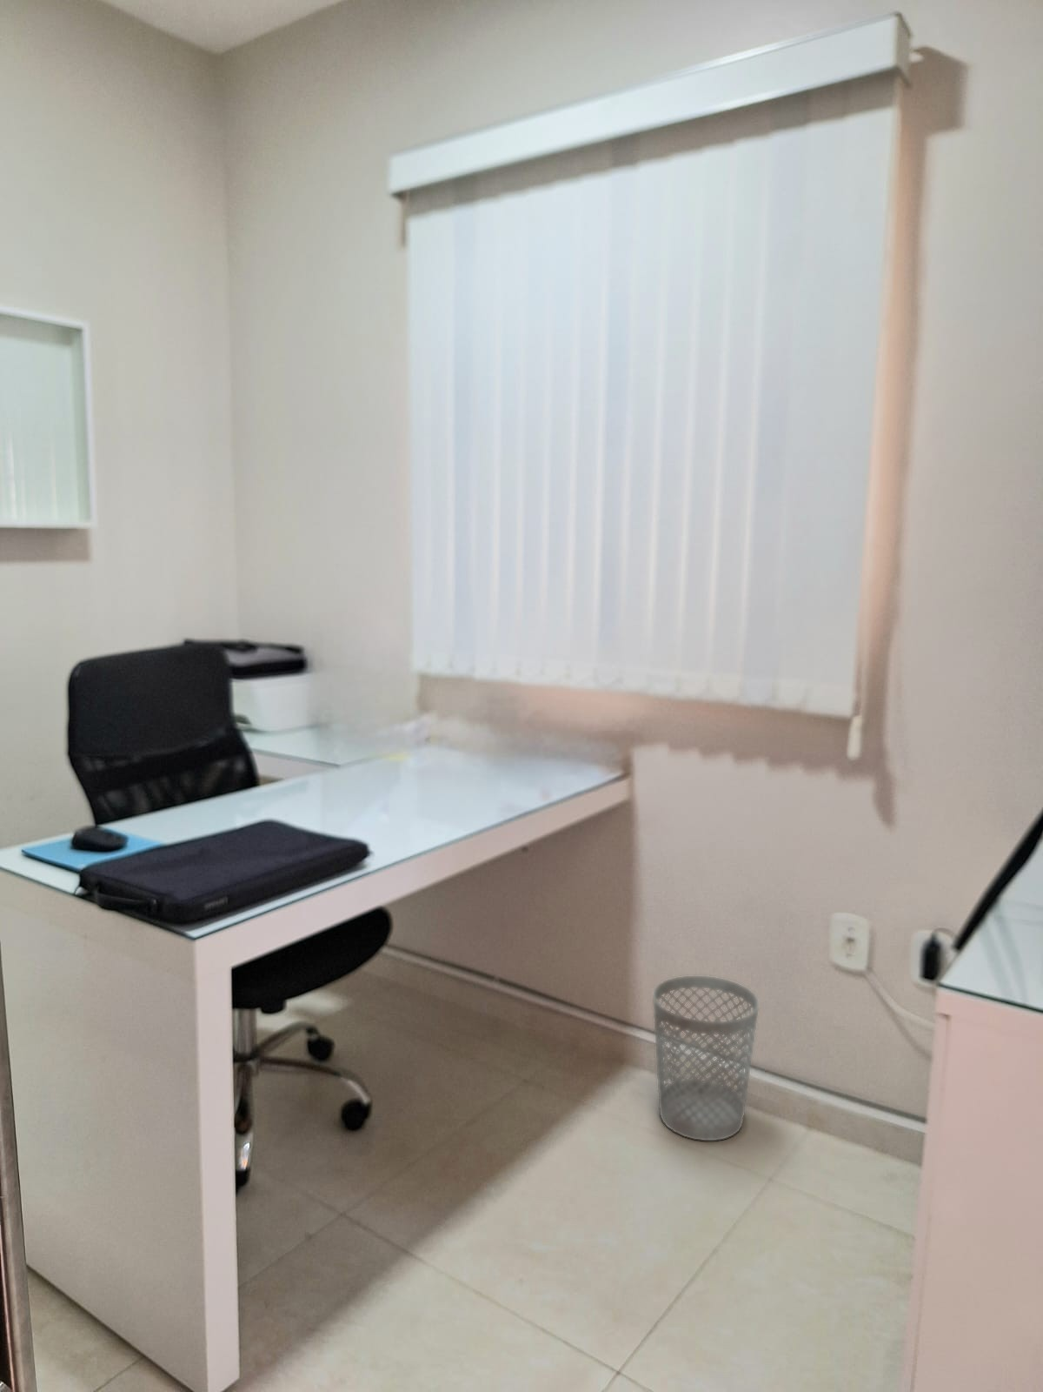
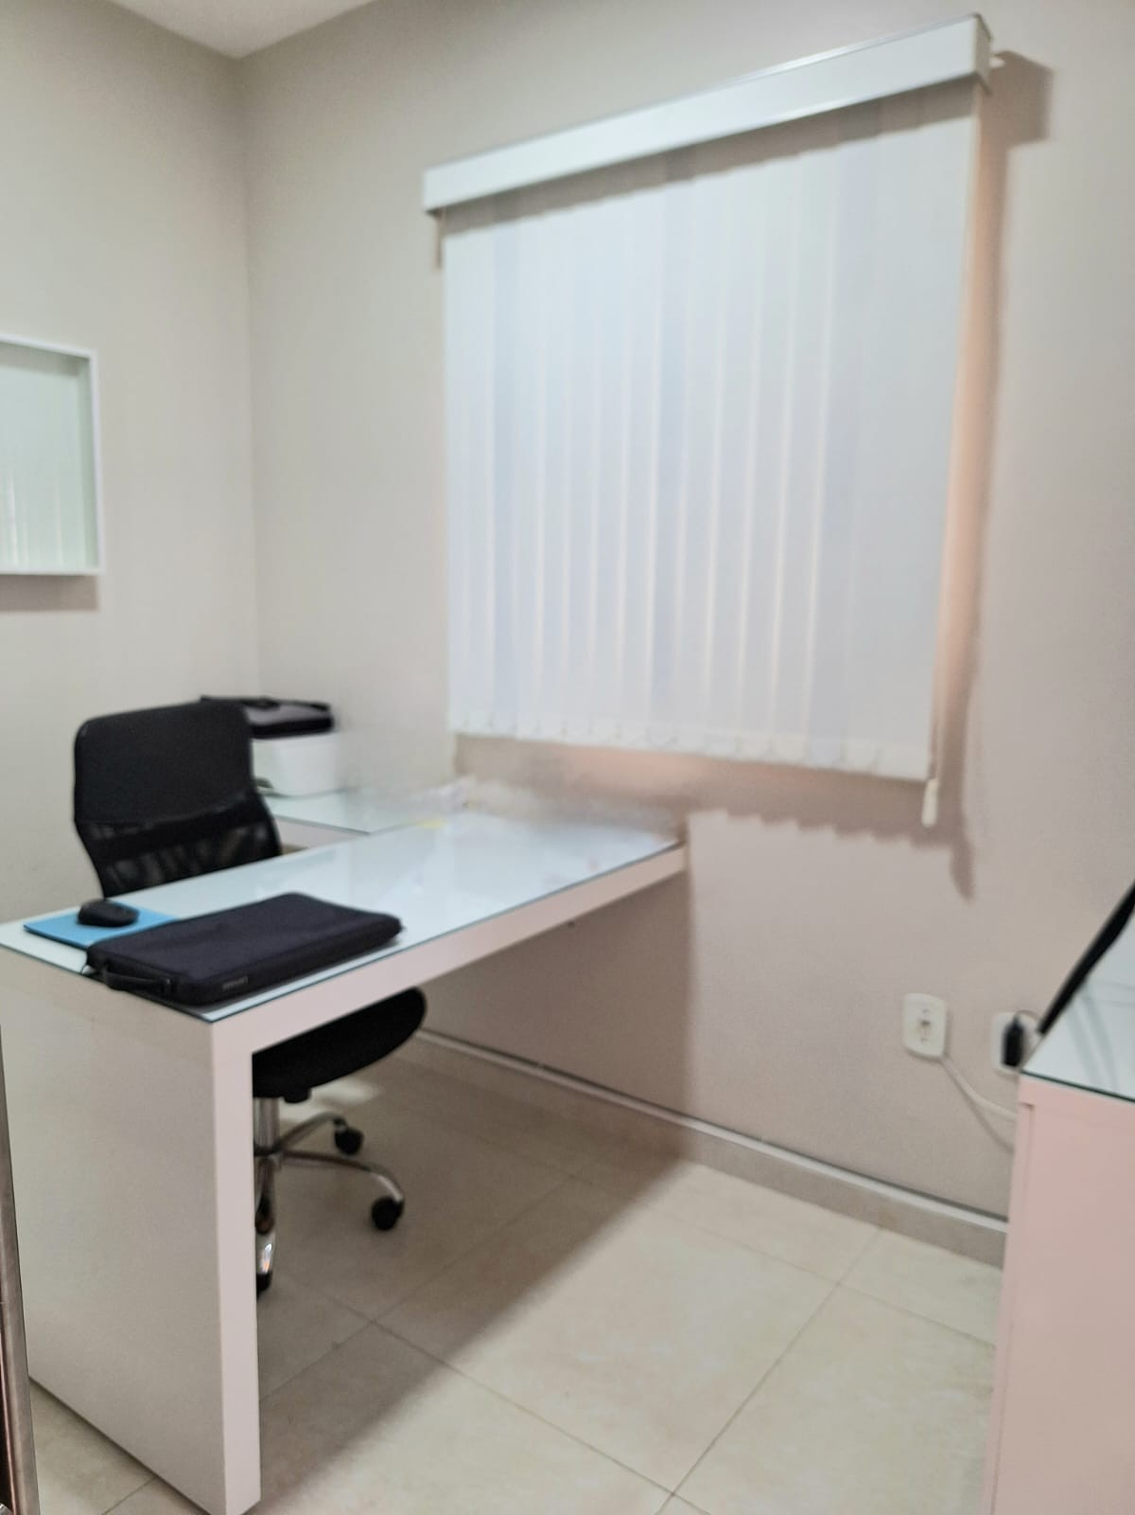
- wastebasket [652,975,759,1141]
